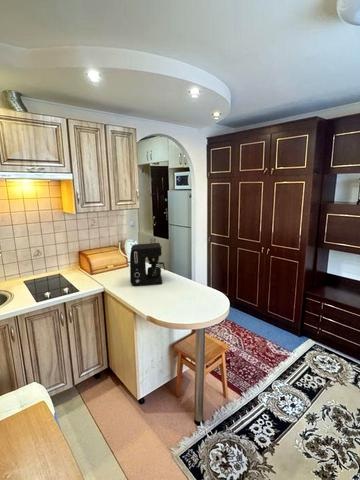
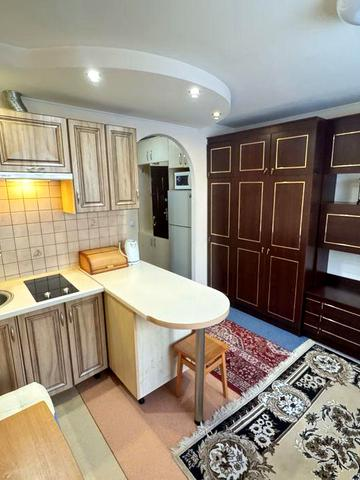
- coffee maker [129,242,166,287]
